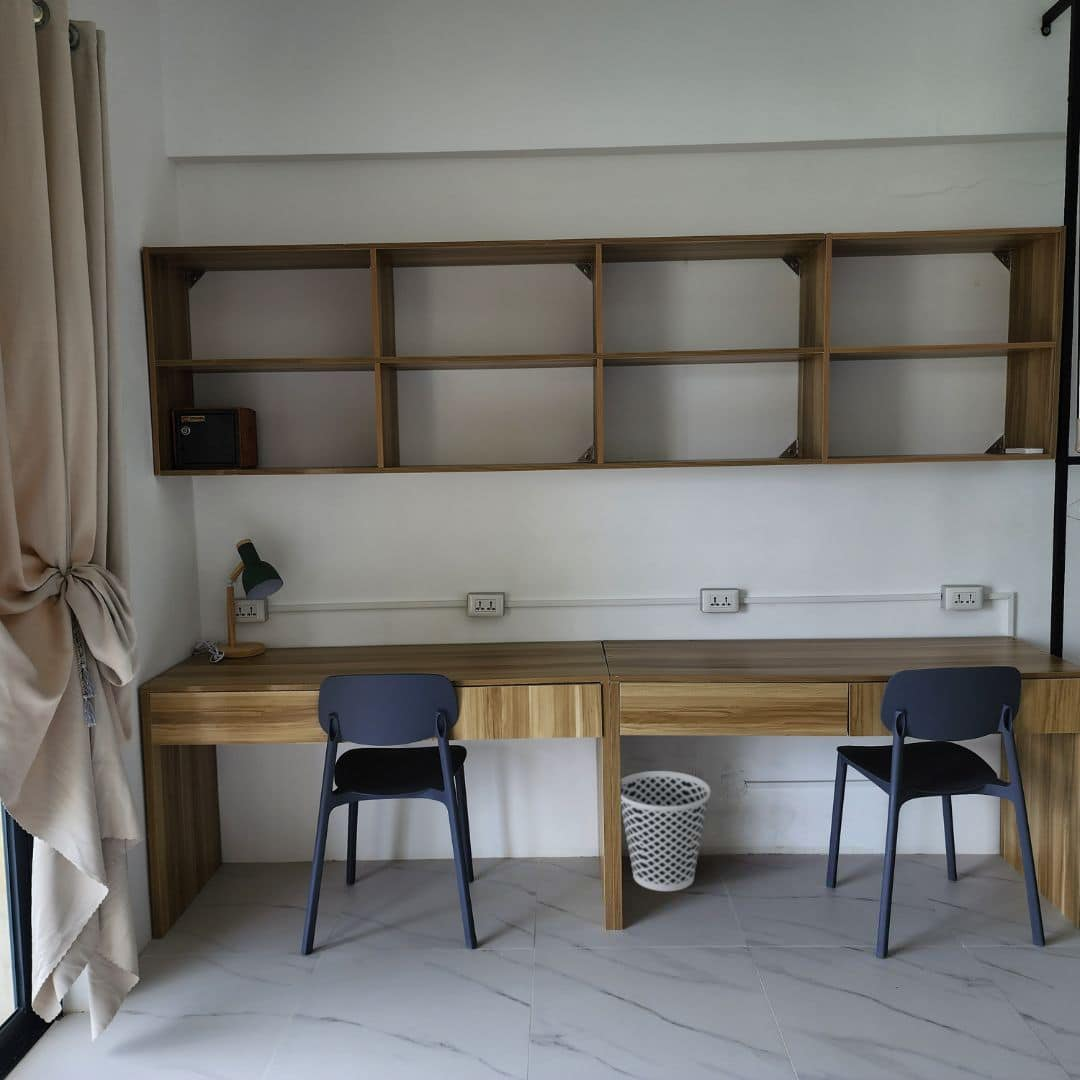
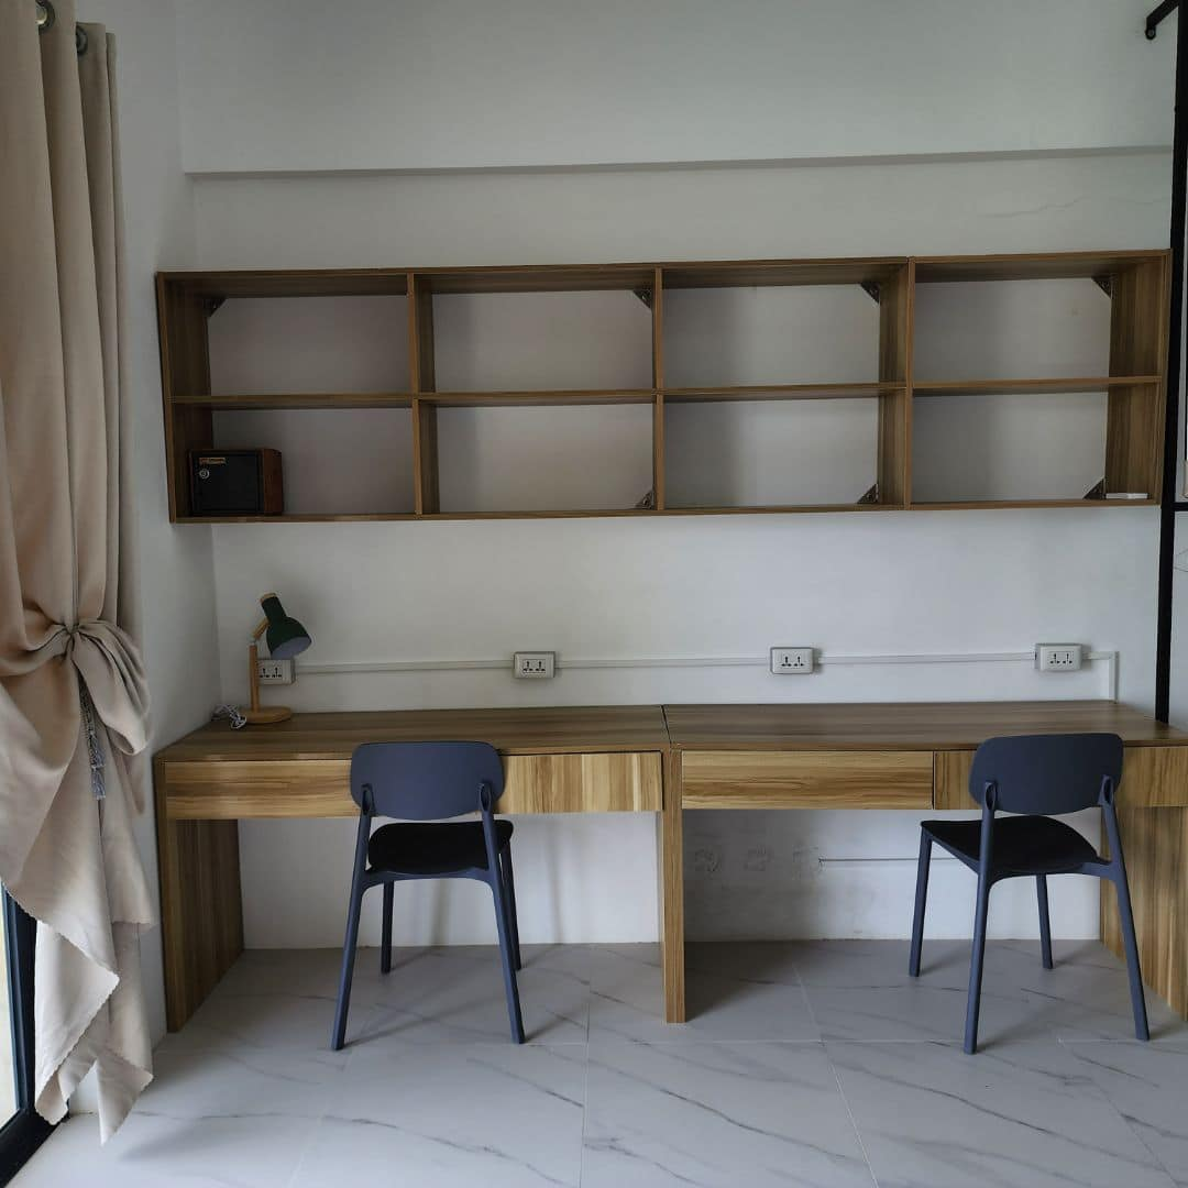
- wastebasket [620,770,712,892]
